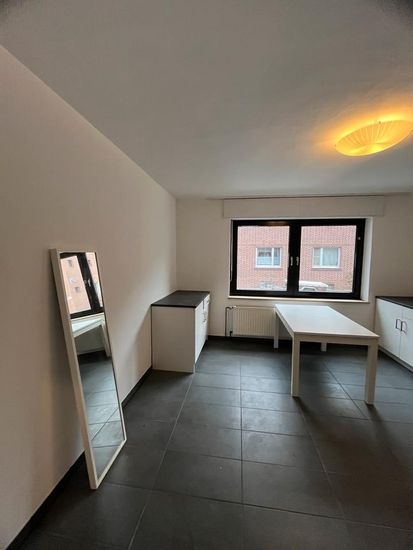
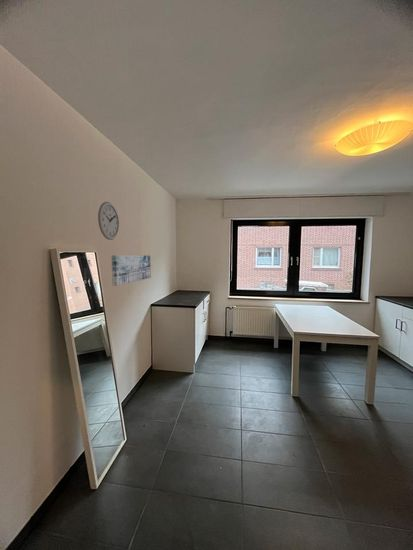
+ wall art [110,254,152,287]
+ wall clock [97,201,120,241]
